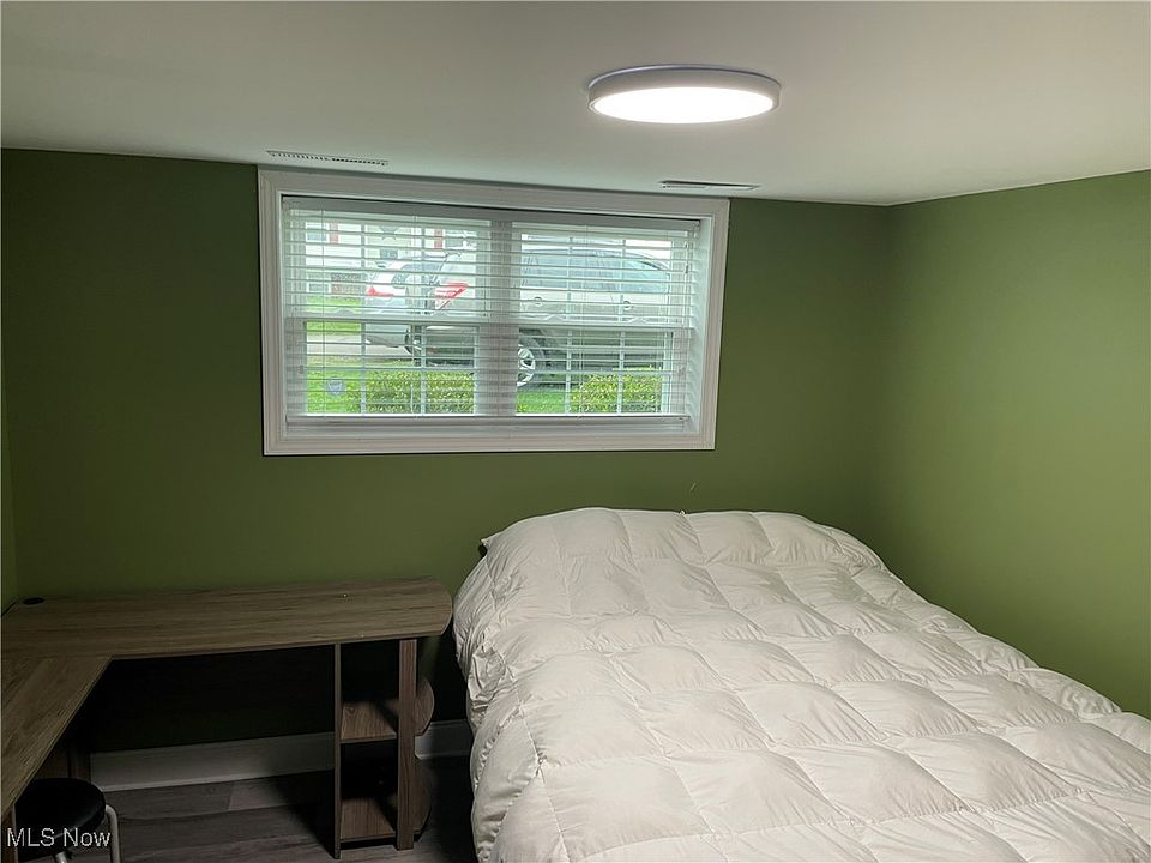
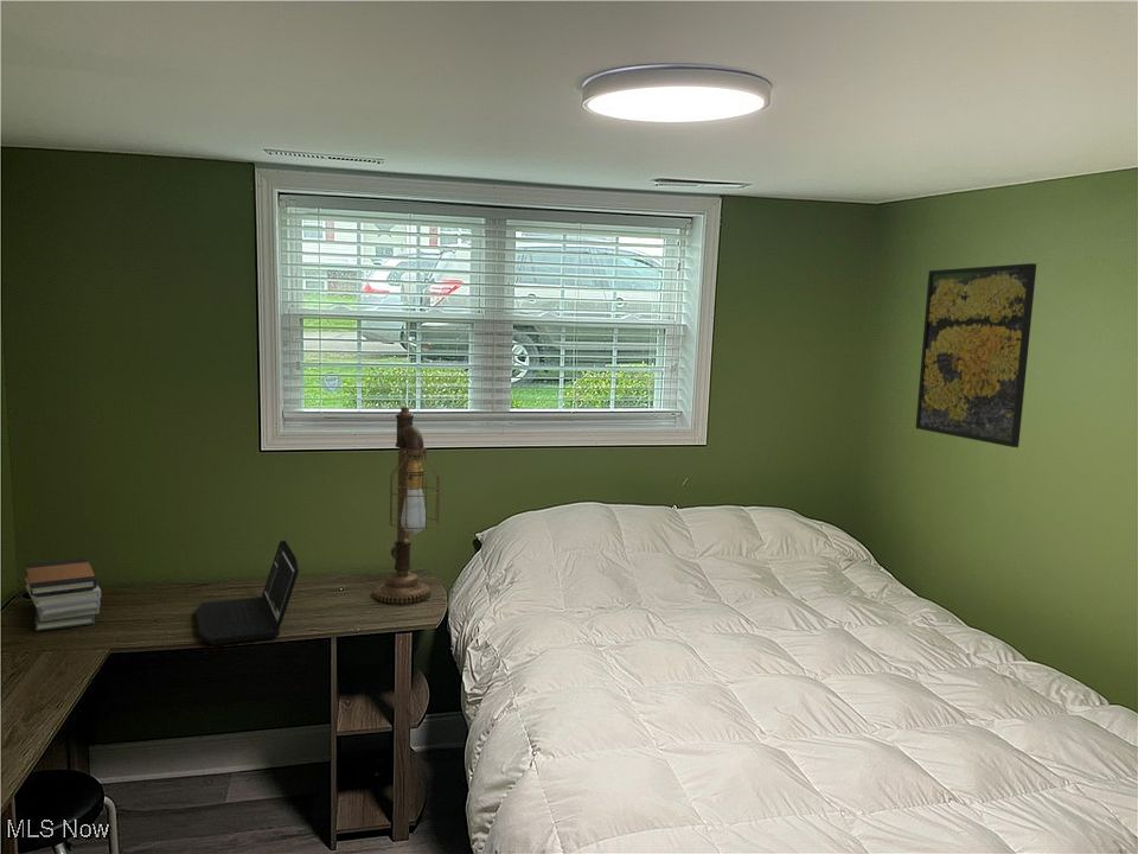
+ desk lamp [372,406,441,605]
+ book stack [24,557,102,632]
+ laptop [194,540,300,646]
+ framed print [915,262,1037,448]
